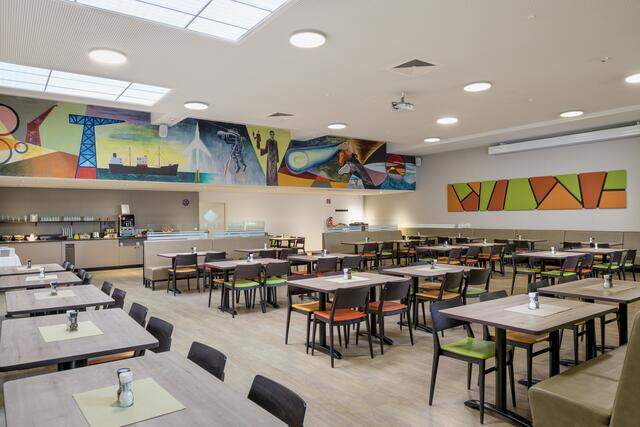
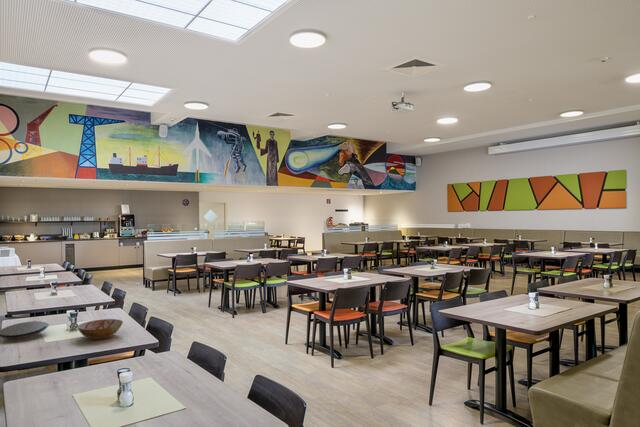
+ plate [0,320,50,339]
+ bowl [76,318,124,341]
